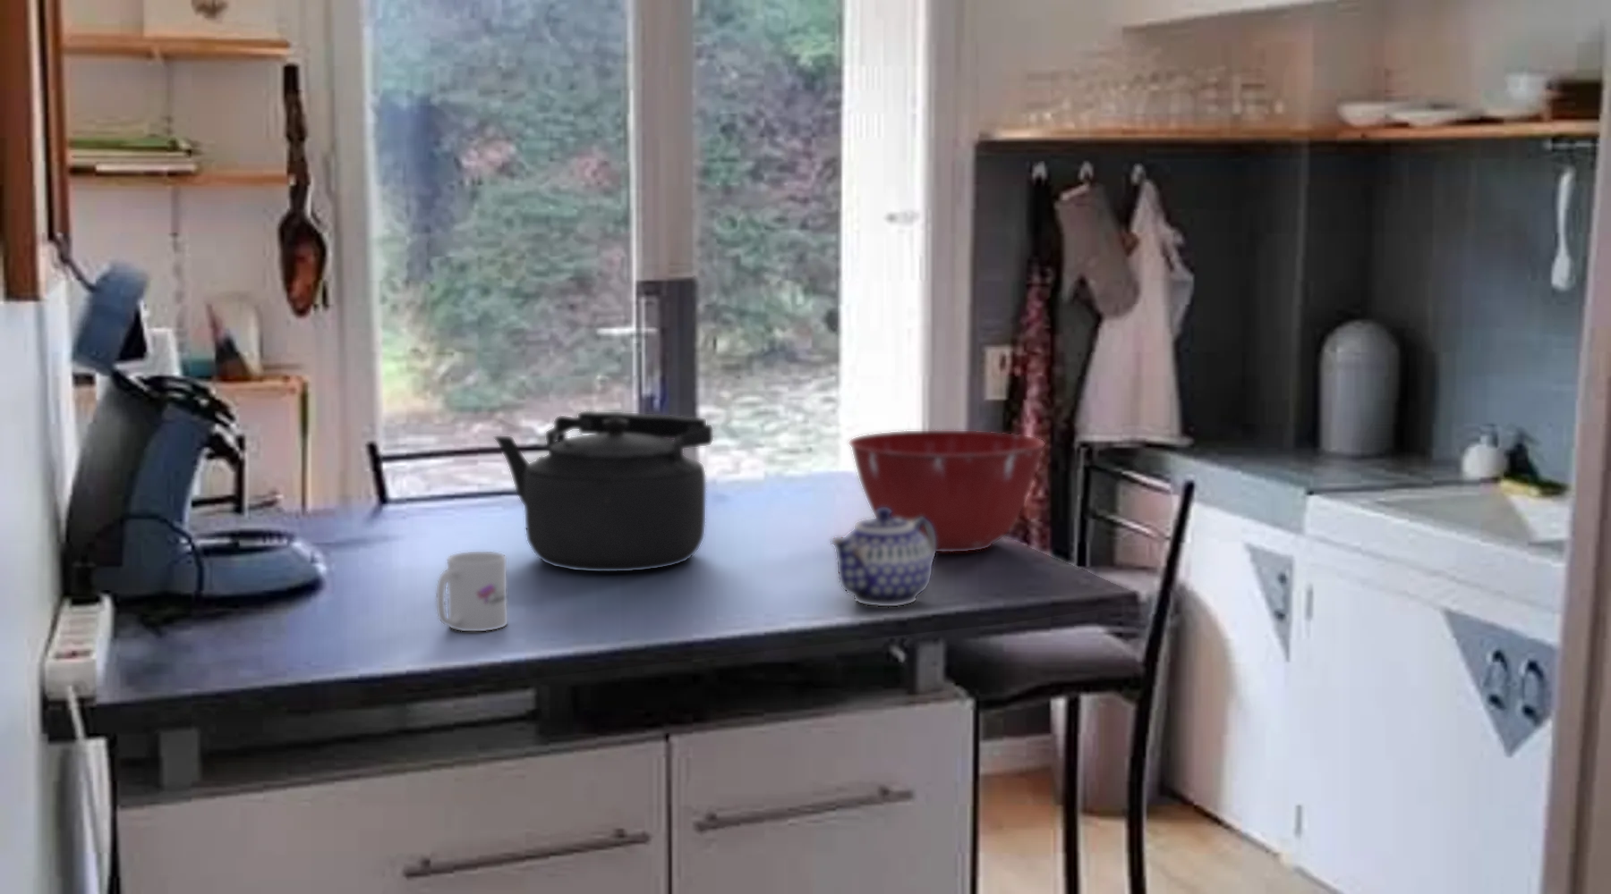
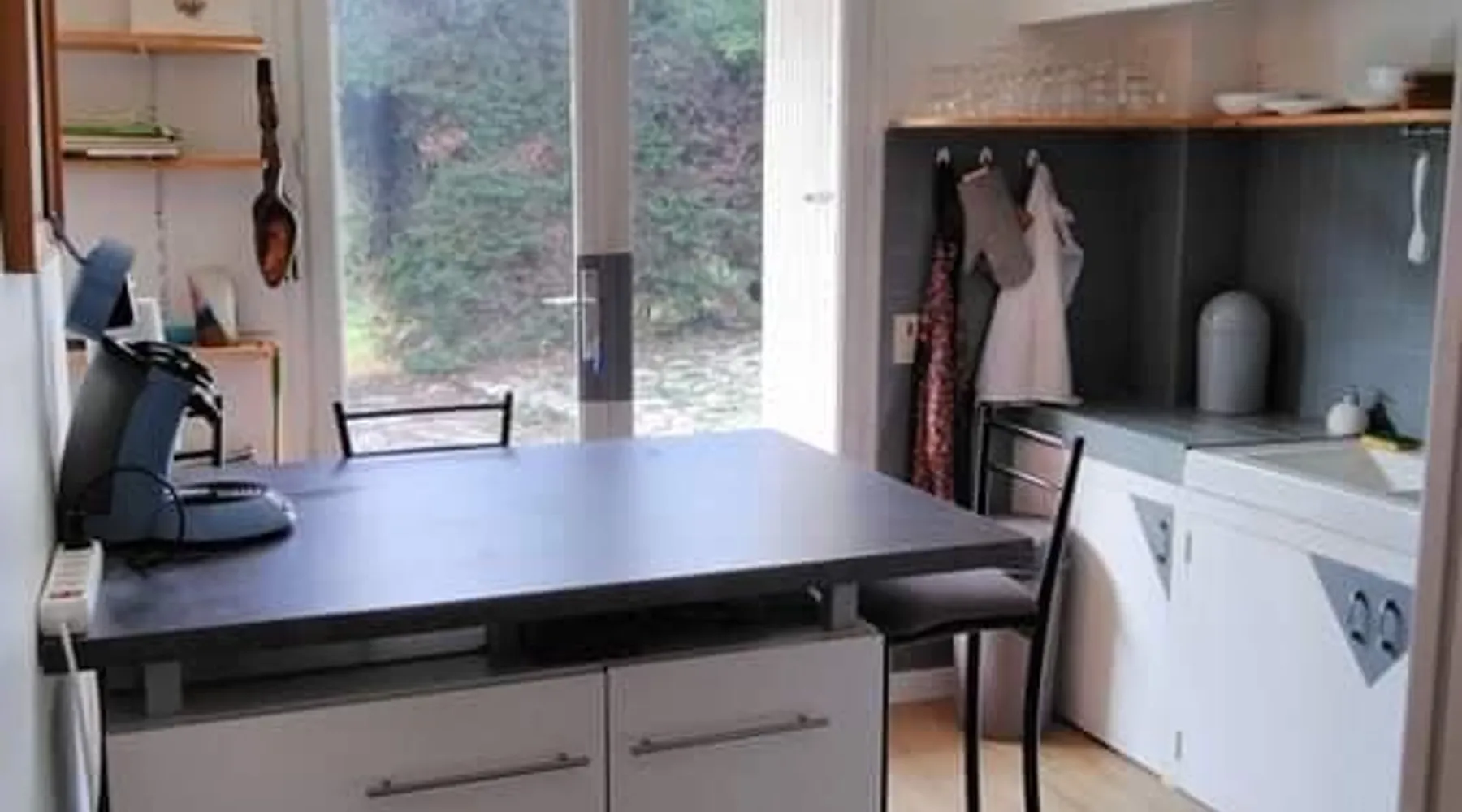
- kettle [494,411,714,573]
- mug [436,550,508,632]
- mixing bowl [848,430,1046,554]
- teapot [829,506,937,607]
